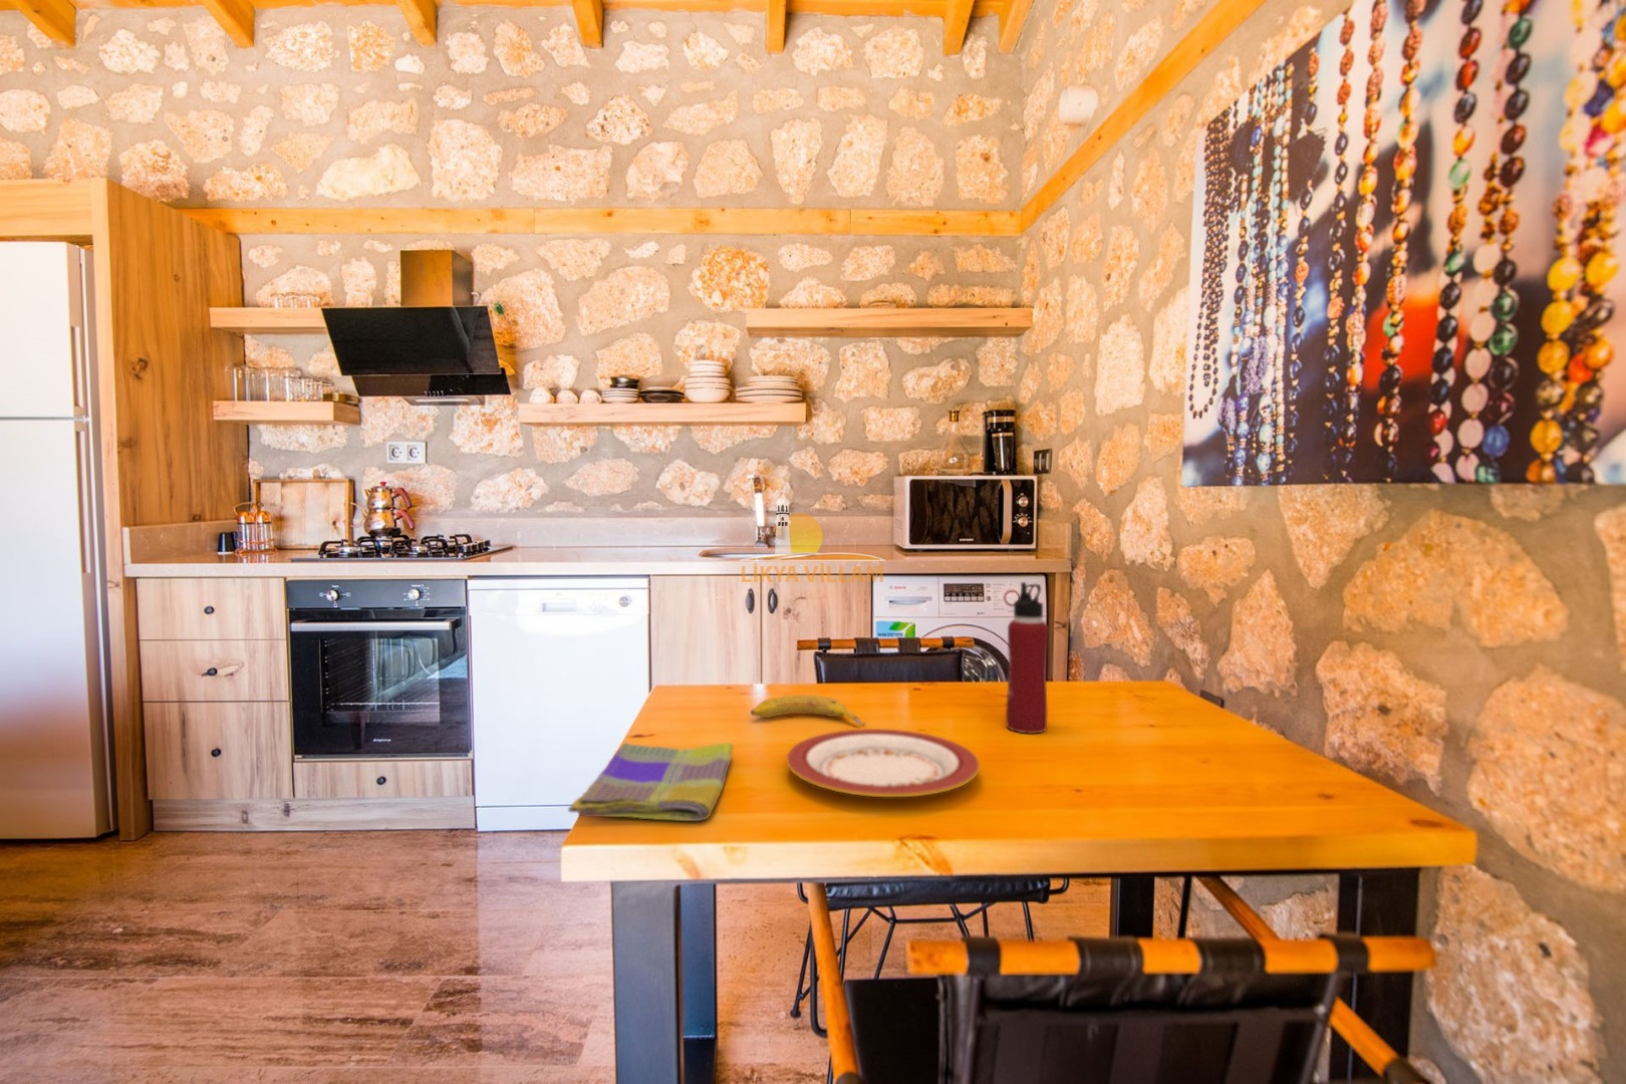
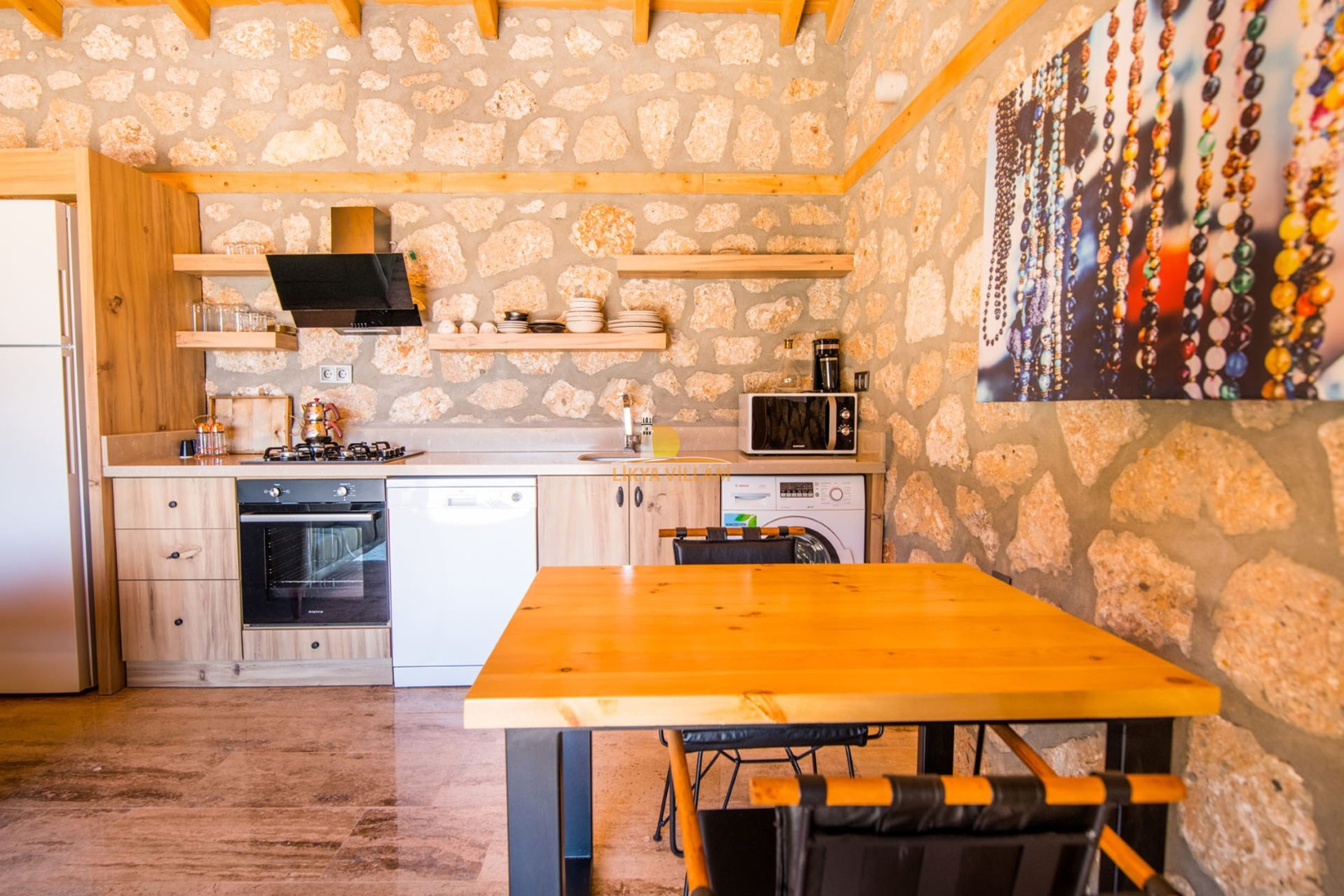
- plate [786,727,981,798]
- dish towel [567,742,733,821]
- fruit [750,693,867,727]
- water bottle [1004,581,1050,733]
